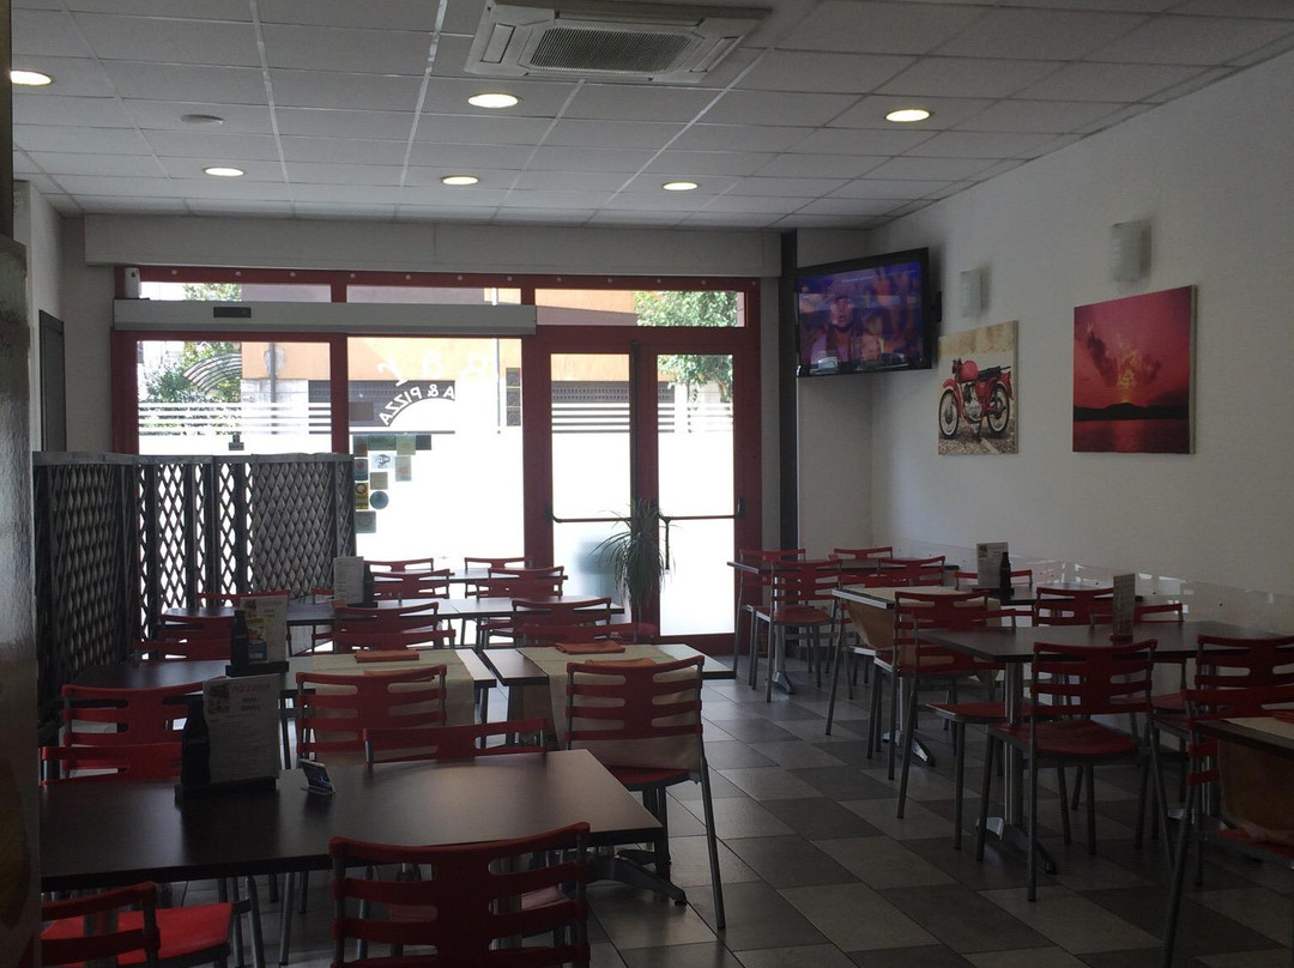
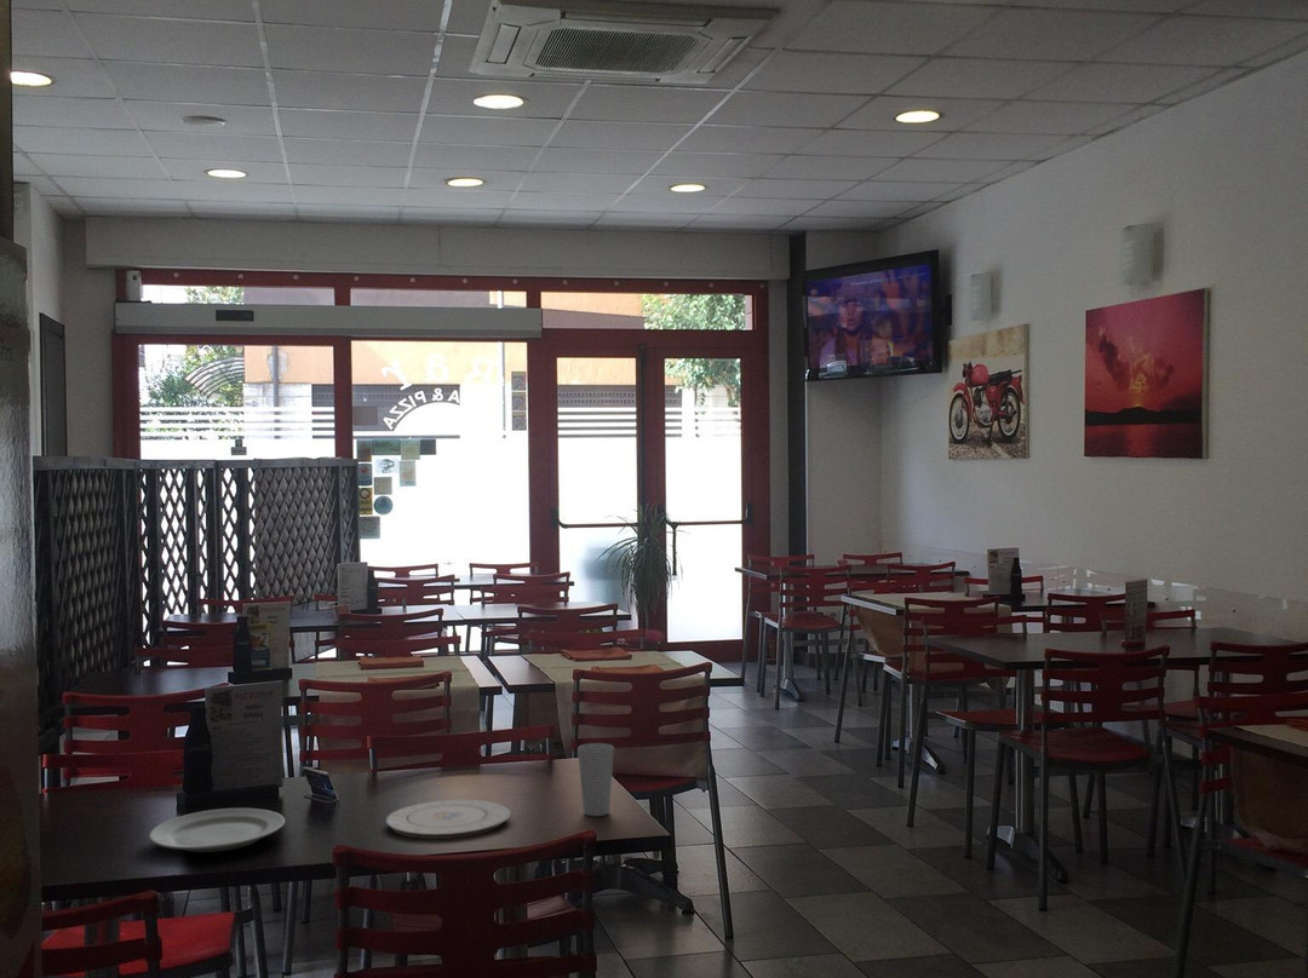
+ chinaware [148,807,286,853]
+ cup [576,742,615,817]
+ plate [385,799,511,840]
